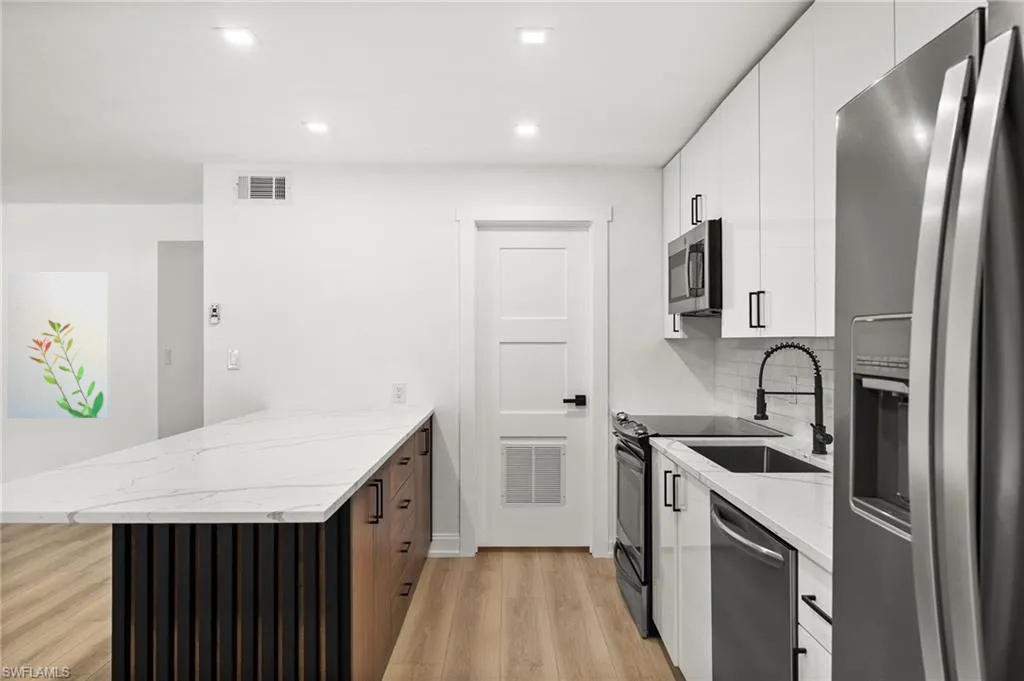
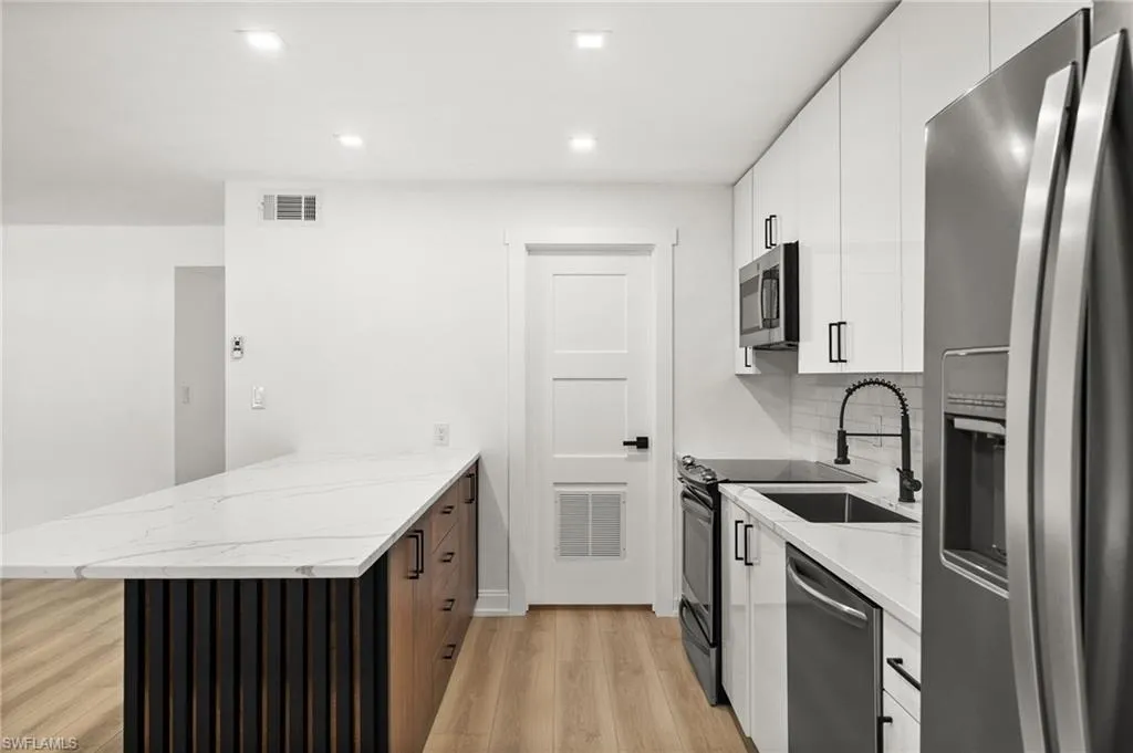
- wall art [6,271,111,419]
